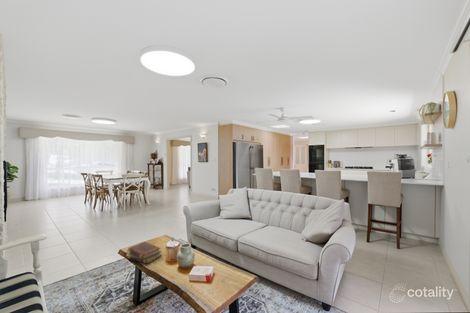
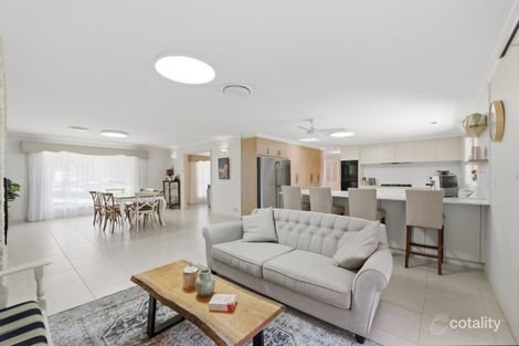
- book set [125,241,163,265]
